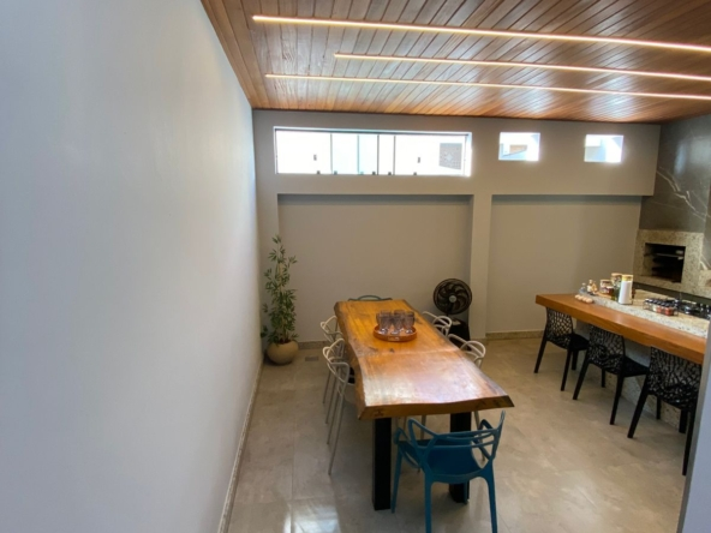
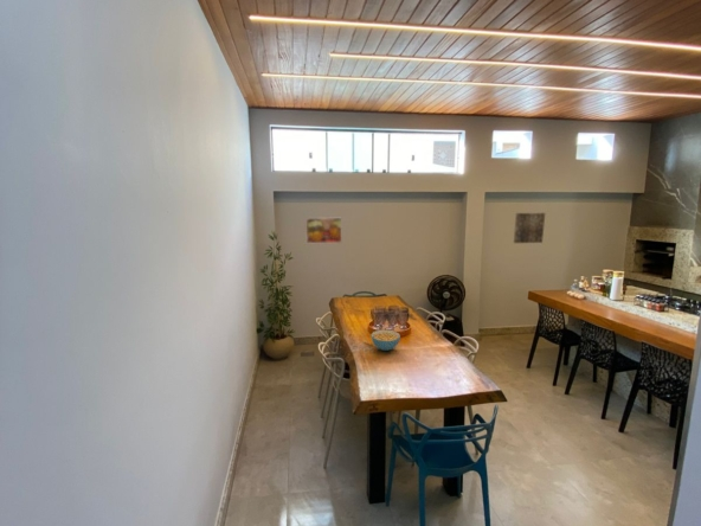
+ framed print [304,217,343,244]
+ cereal bowl [369,329,401,352]
+ wall art [513,212,546,244]
